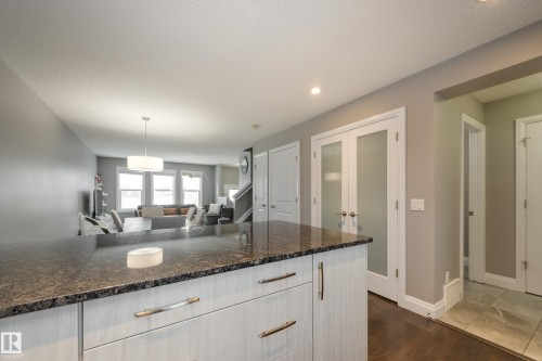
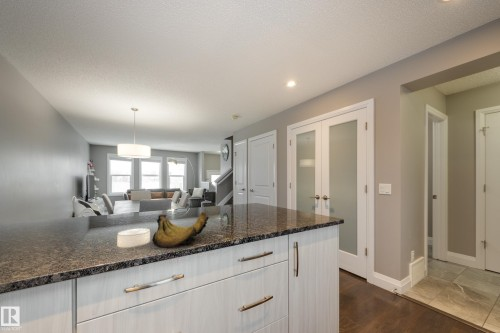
+ banana bunch [151,211,210,249]
